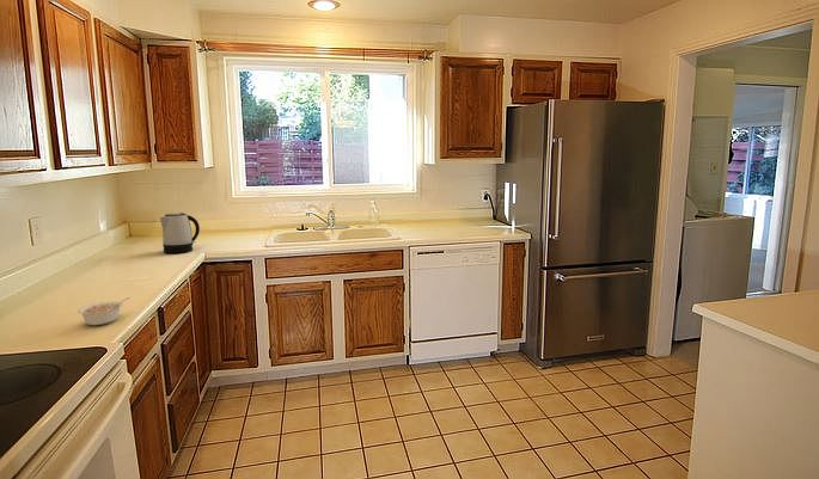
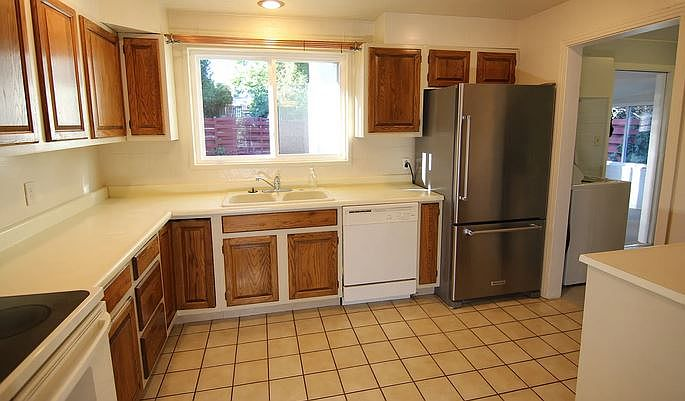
- kettle [159,211,201,254]
- legume [77,296,130,326]
